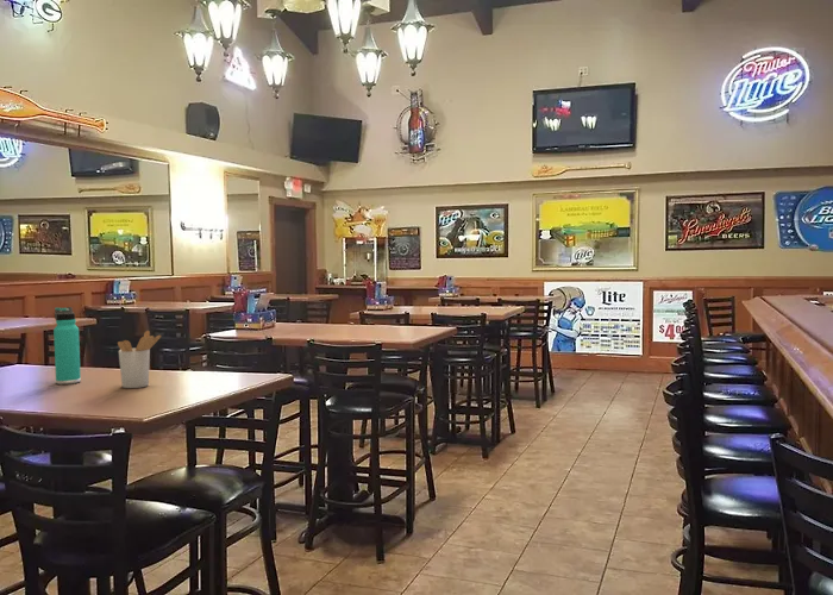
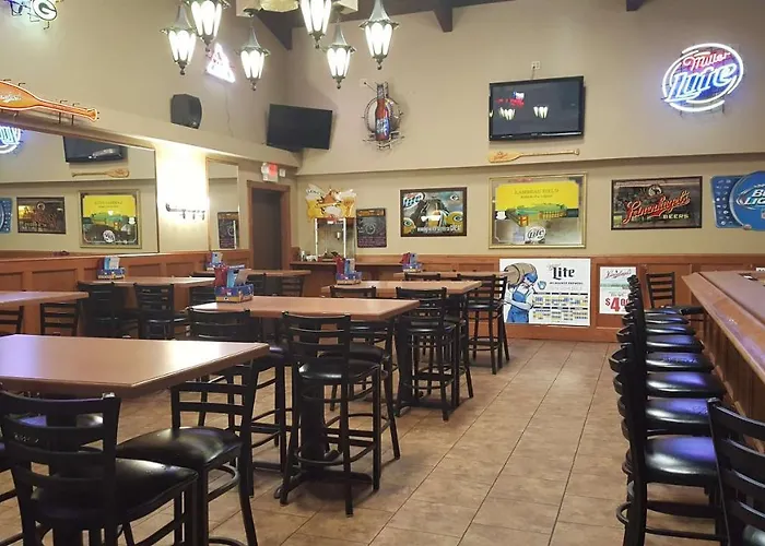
- thermos bottle [52,306,82,386]
- utensil holder [117,330,162,389]
